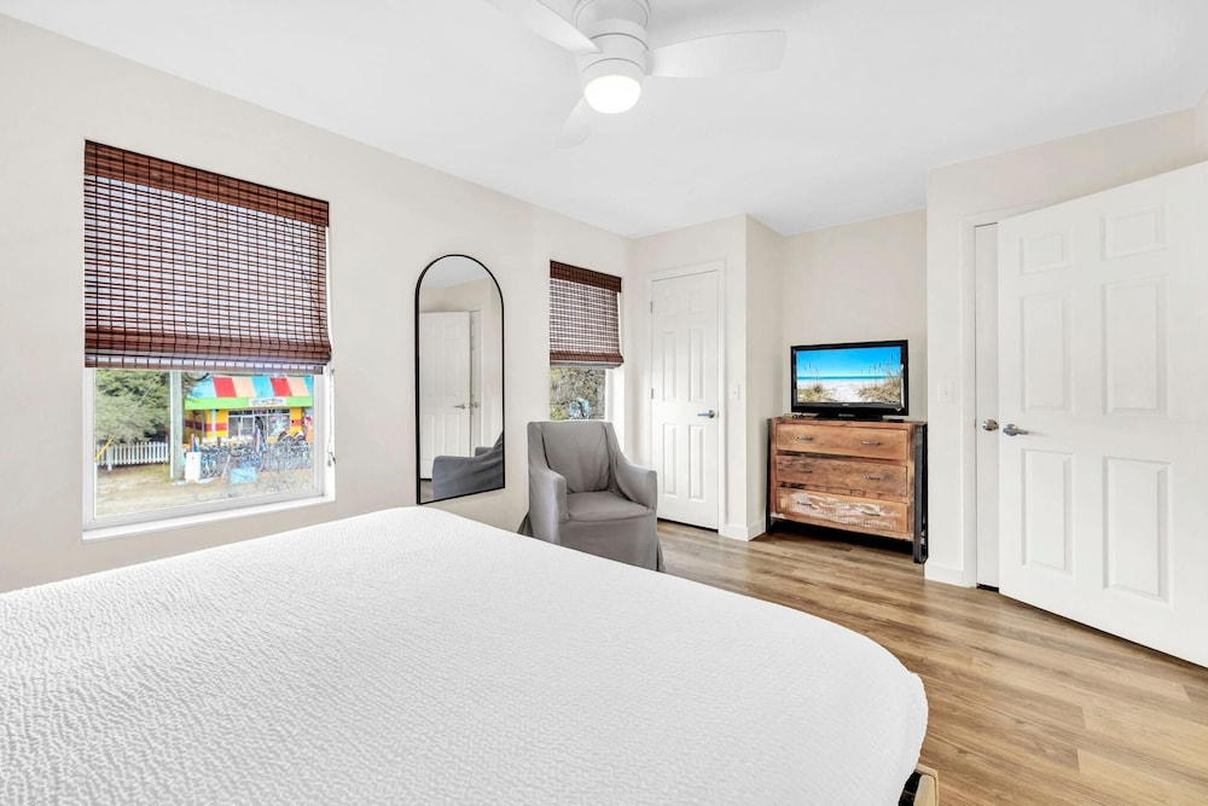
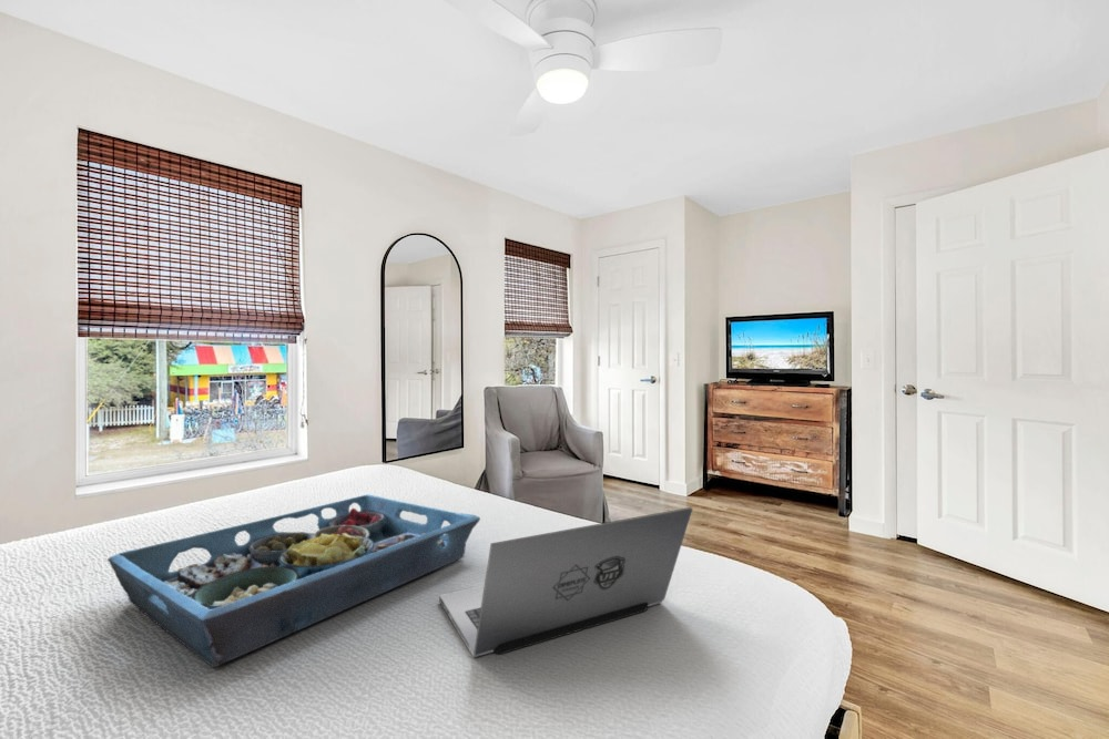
+ laptop [438,506,693,658]
+ serving tray [106,493,481,669]
